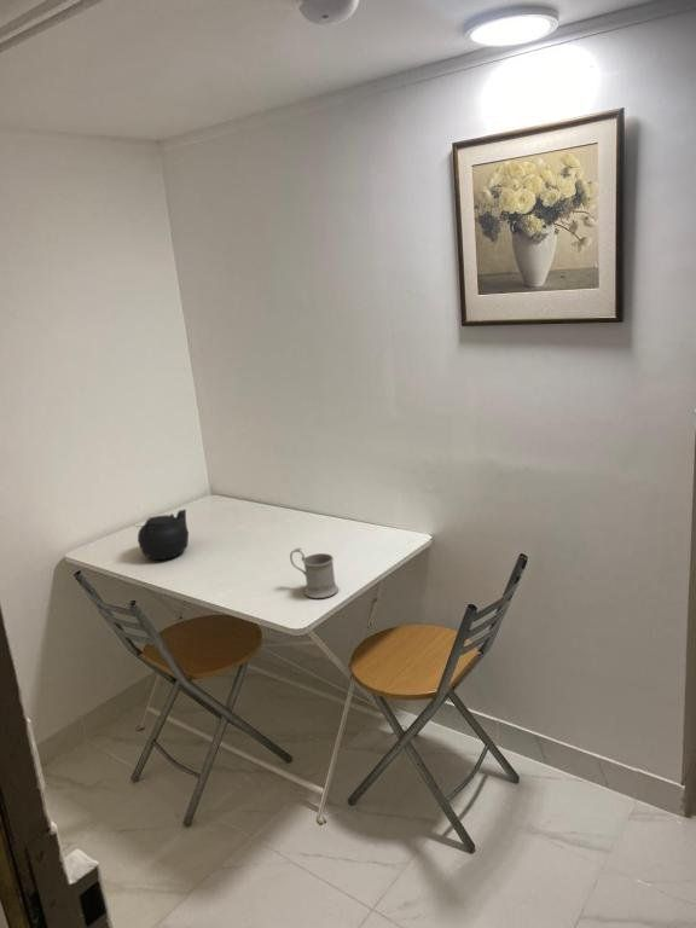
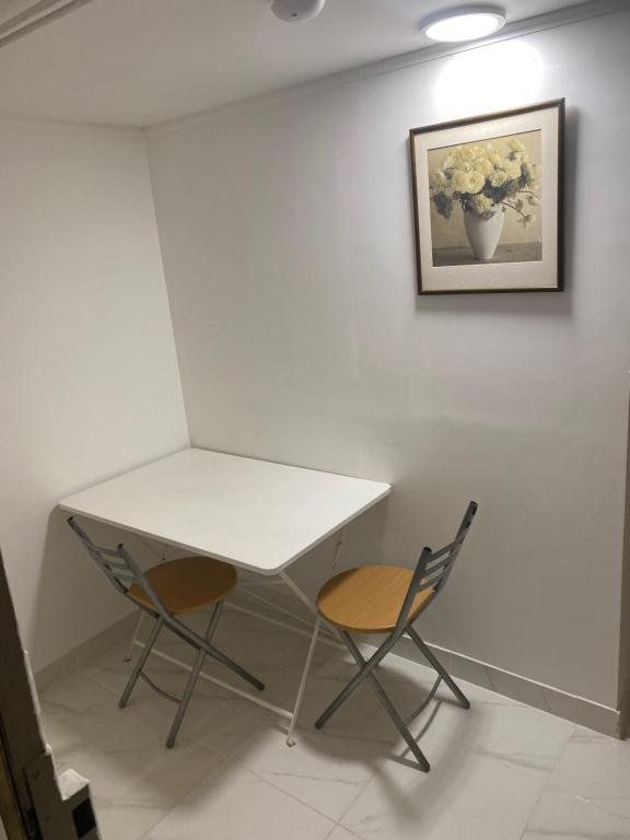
- mug [289,547,340,599]
- teapot [132,509,190,561]
